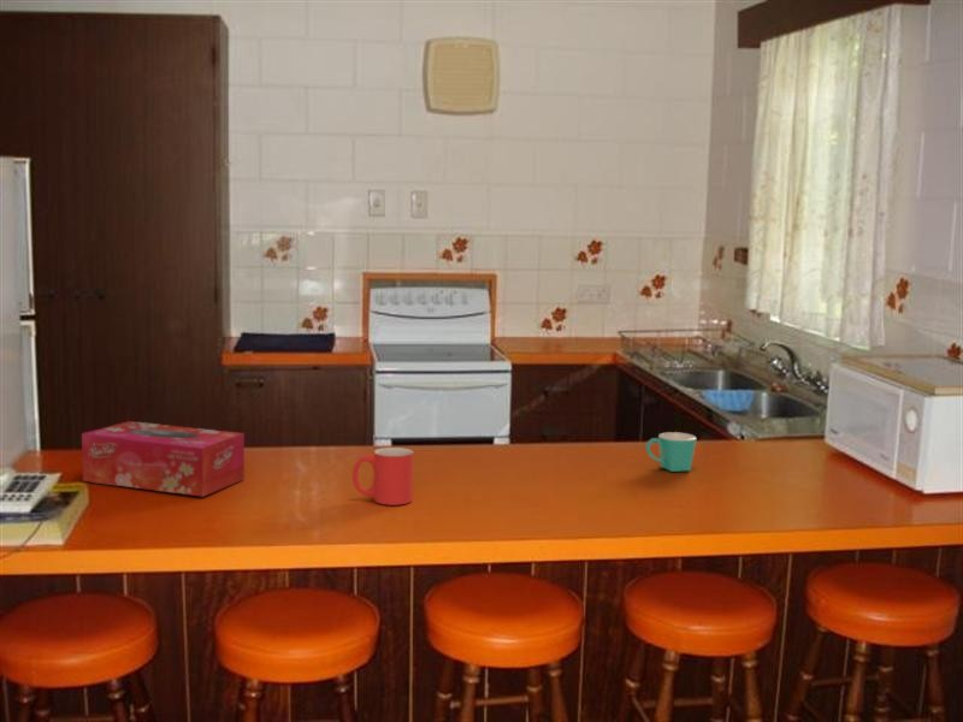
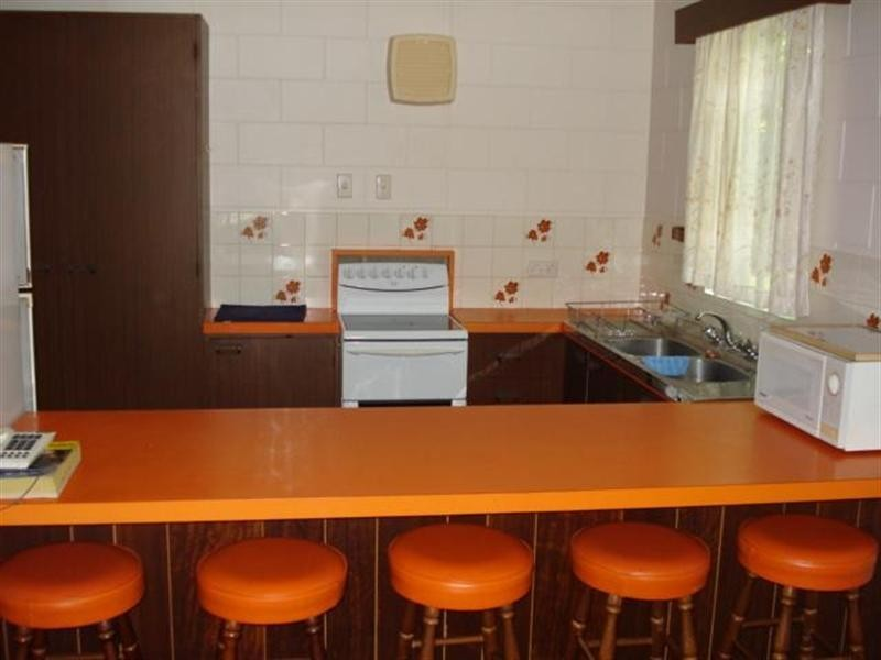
- mug [644,431,697,473]
- tissue box [81,420,246,498]
- mug [351,446,414,507]
